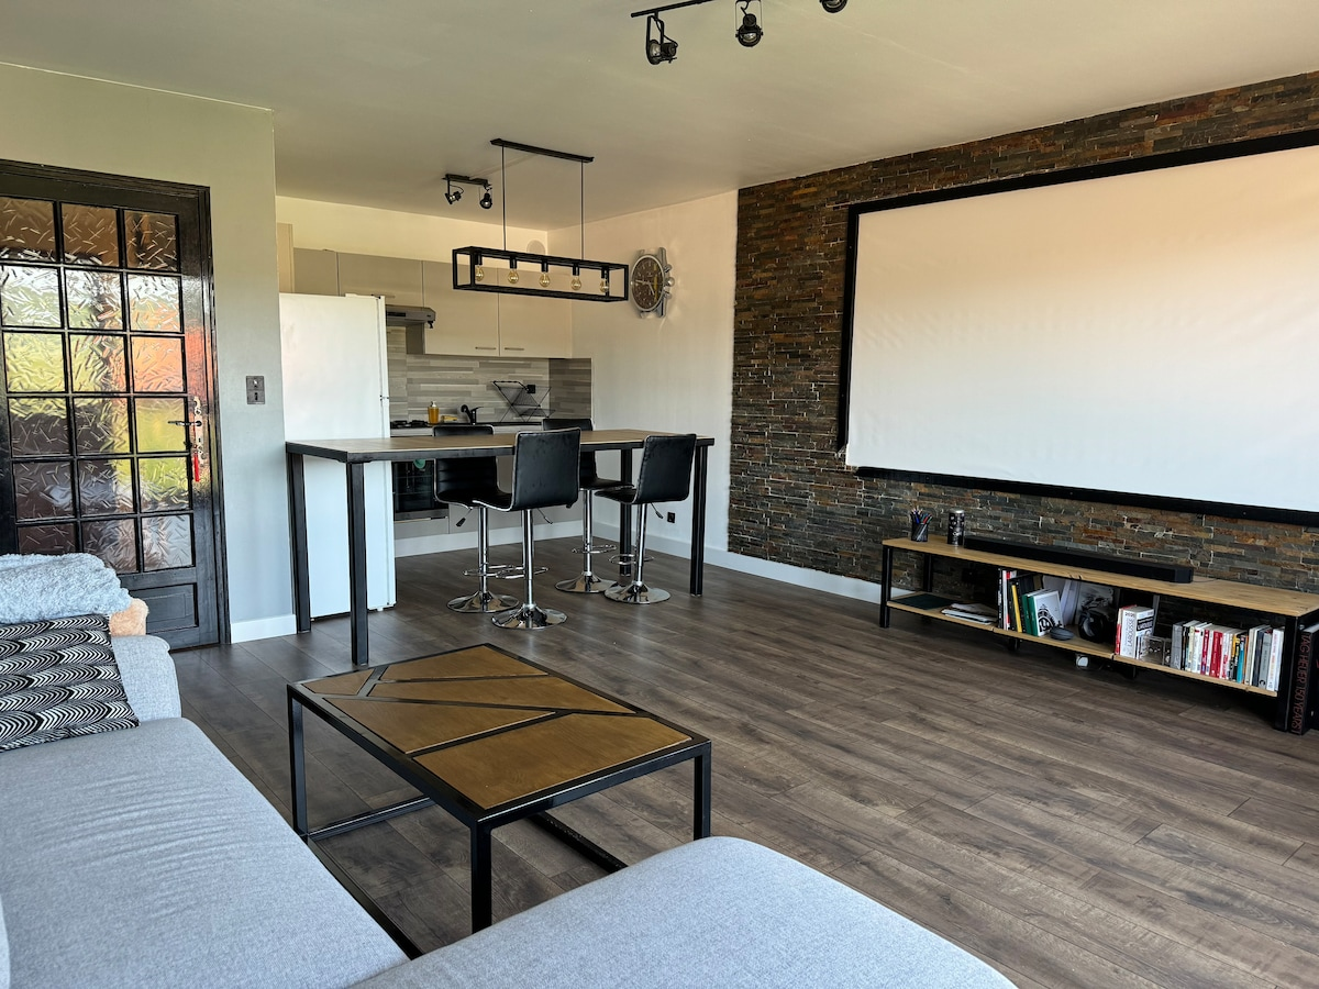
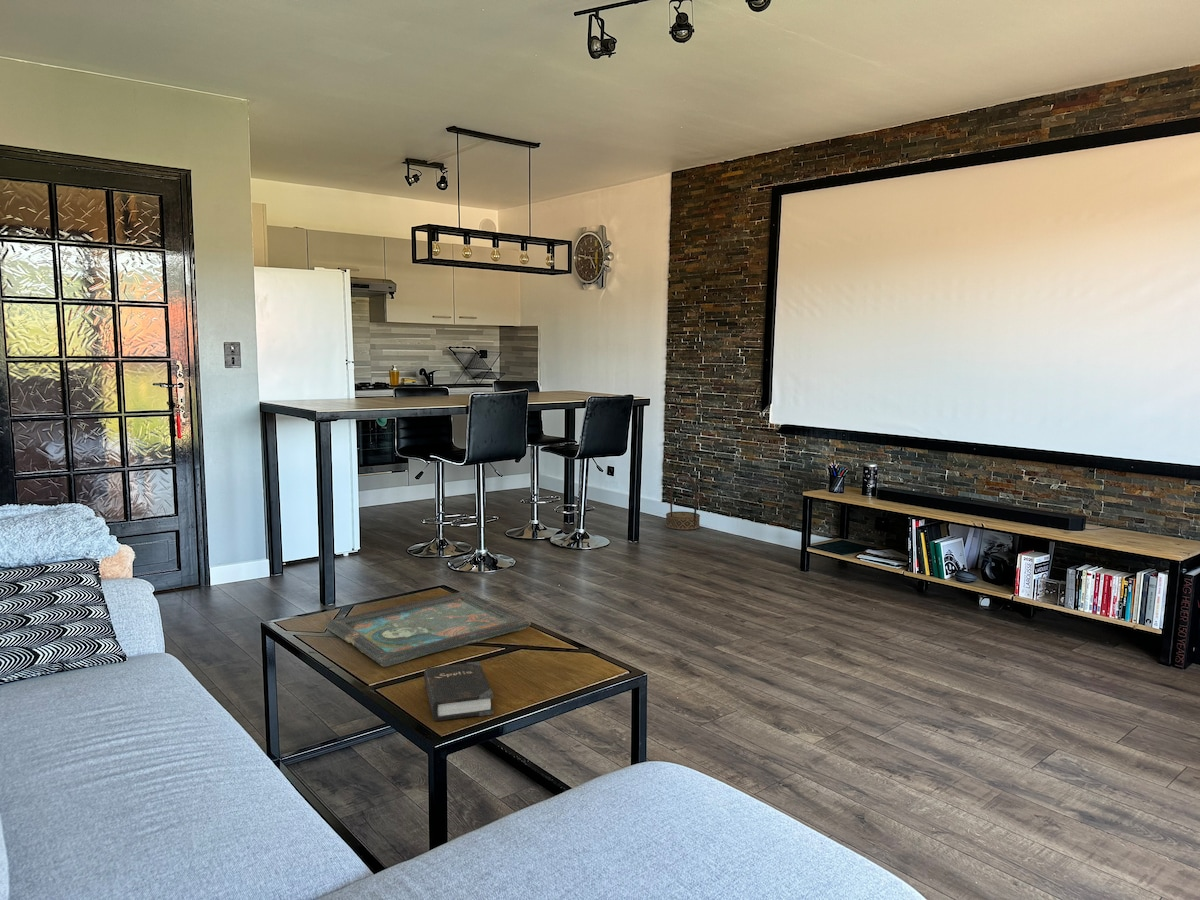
+ hardback book [423,660,495,722]
+ decorative tray [325,590,532,668]
+ basket [665,473,701,531]
